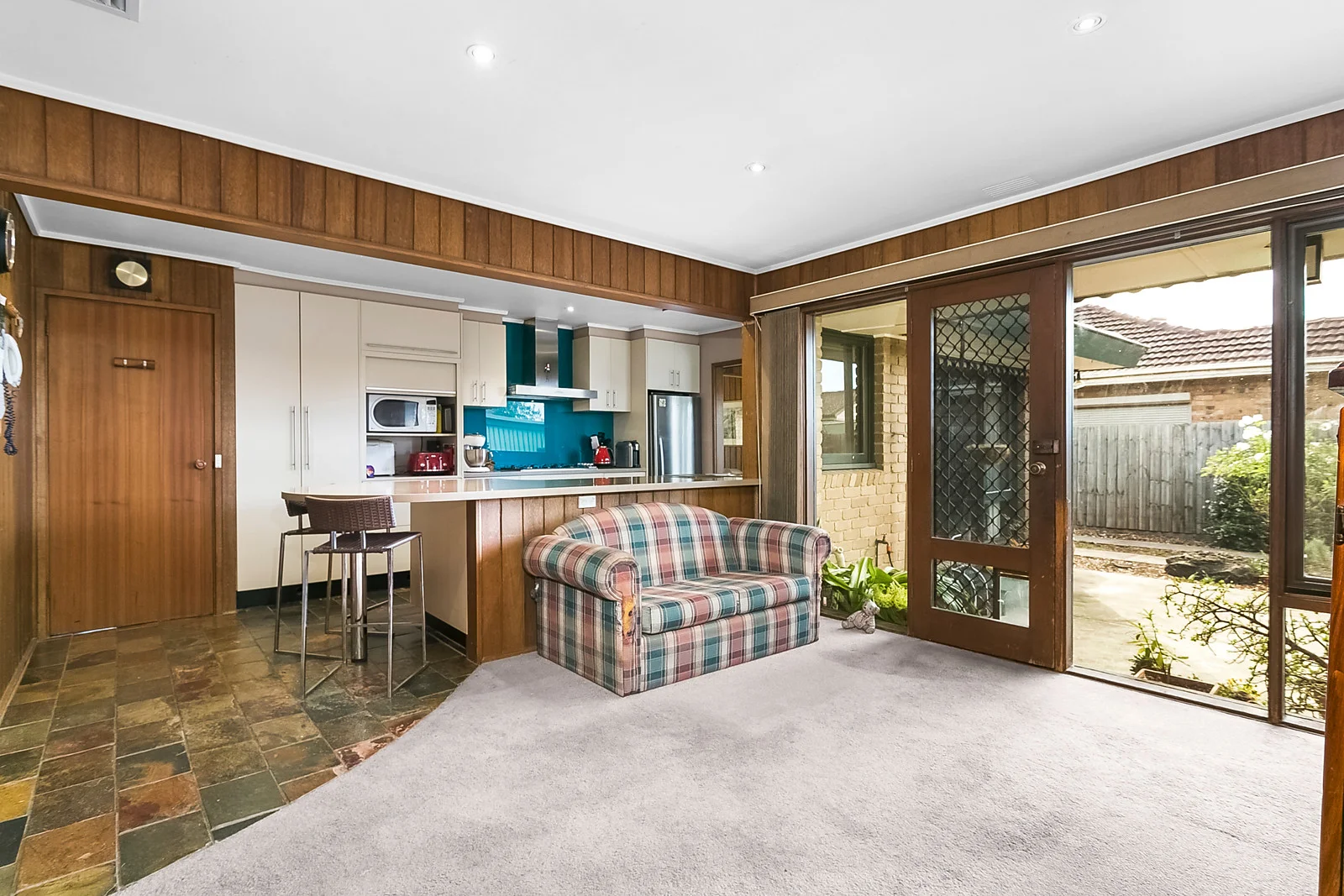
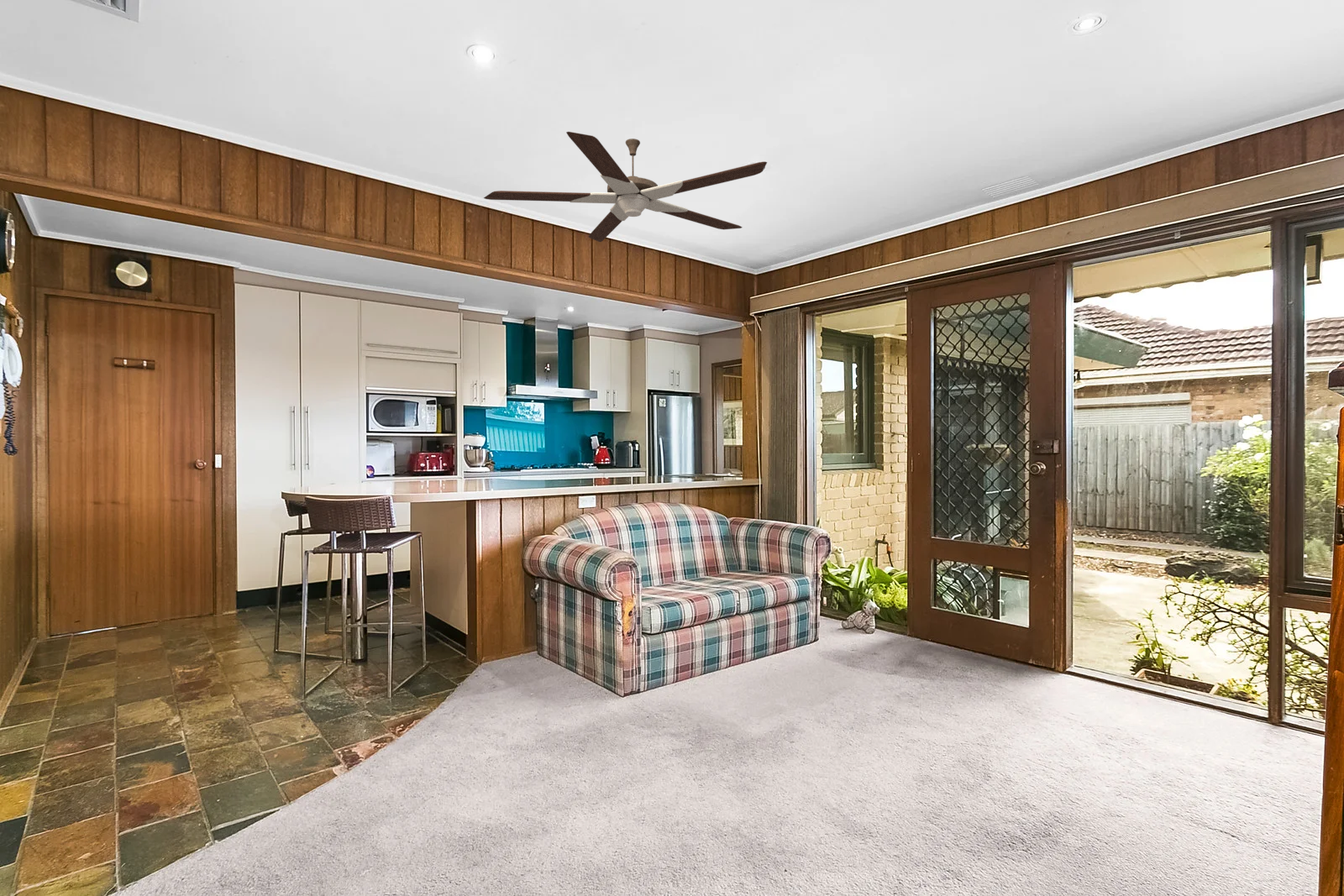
+ ceiling fan [483,131,768,243]
